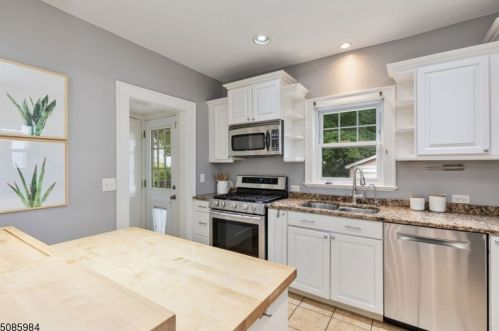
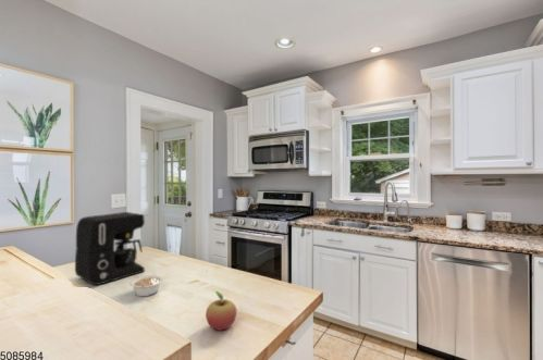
+ fruit [205,290,237,332]
+ coffee maker [74,211,146,286]
+ legume [129,274,164,298]
